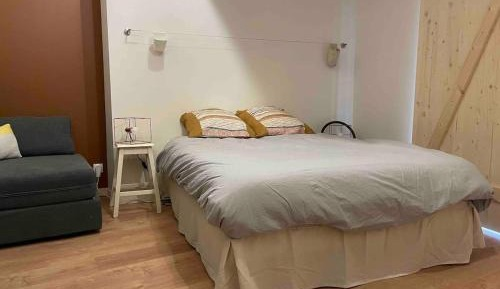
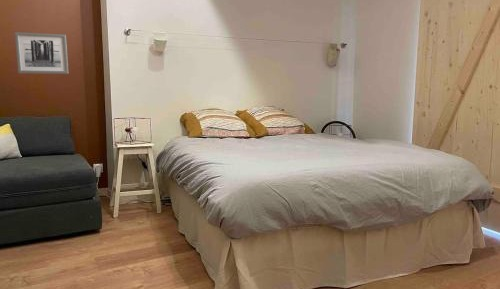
+ wall art [14,31,70,75]
